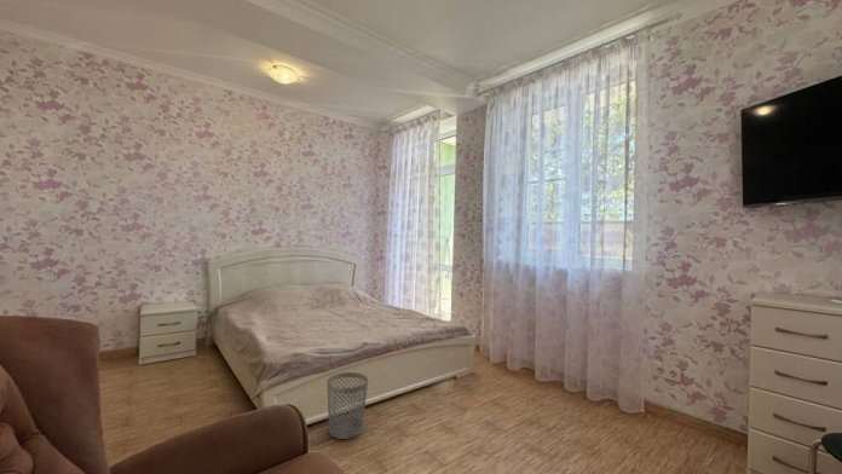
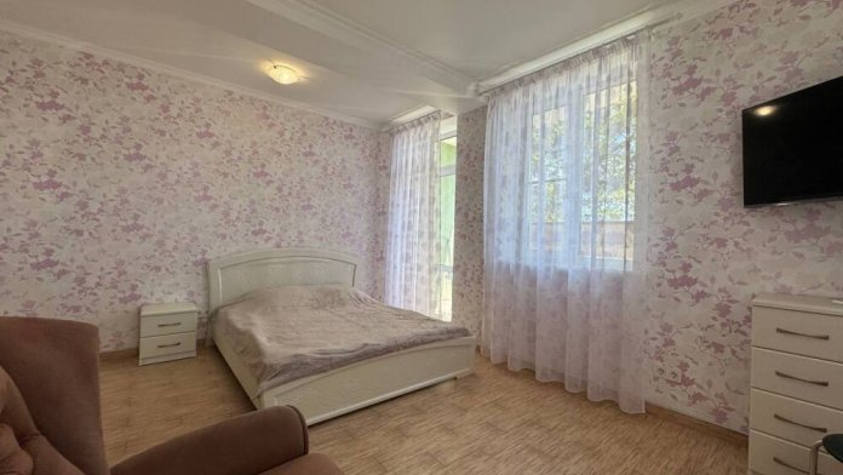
- wastebasket [325,371,369,440]
